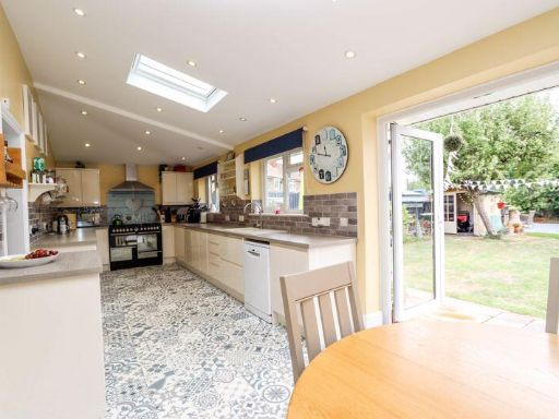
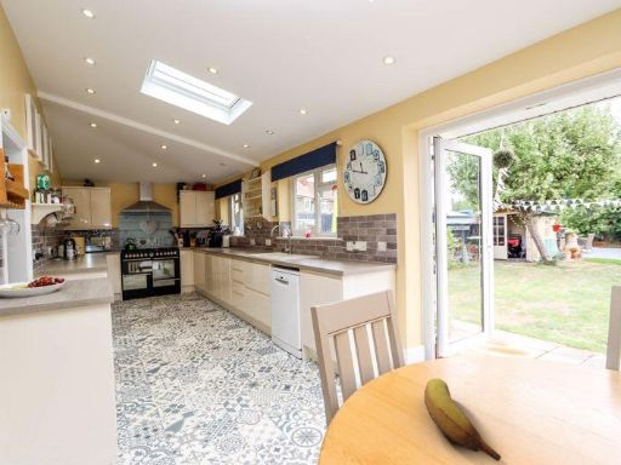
+ fruit [423,377,502,463]
